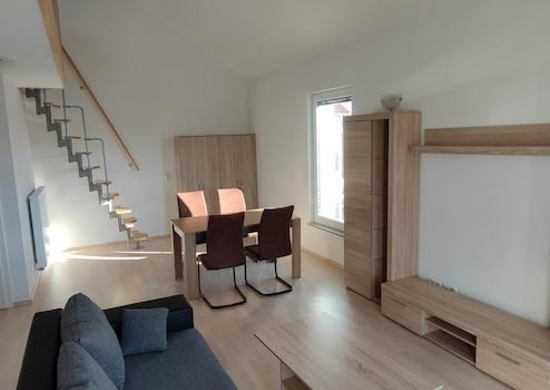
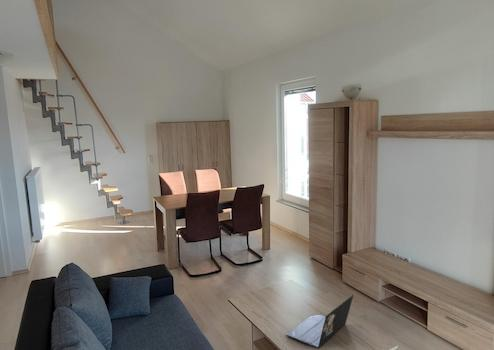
+ laptop [285,293,355,350]
